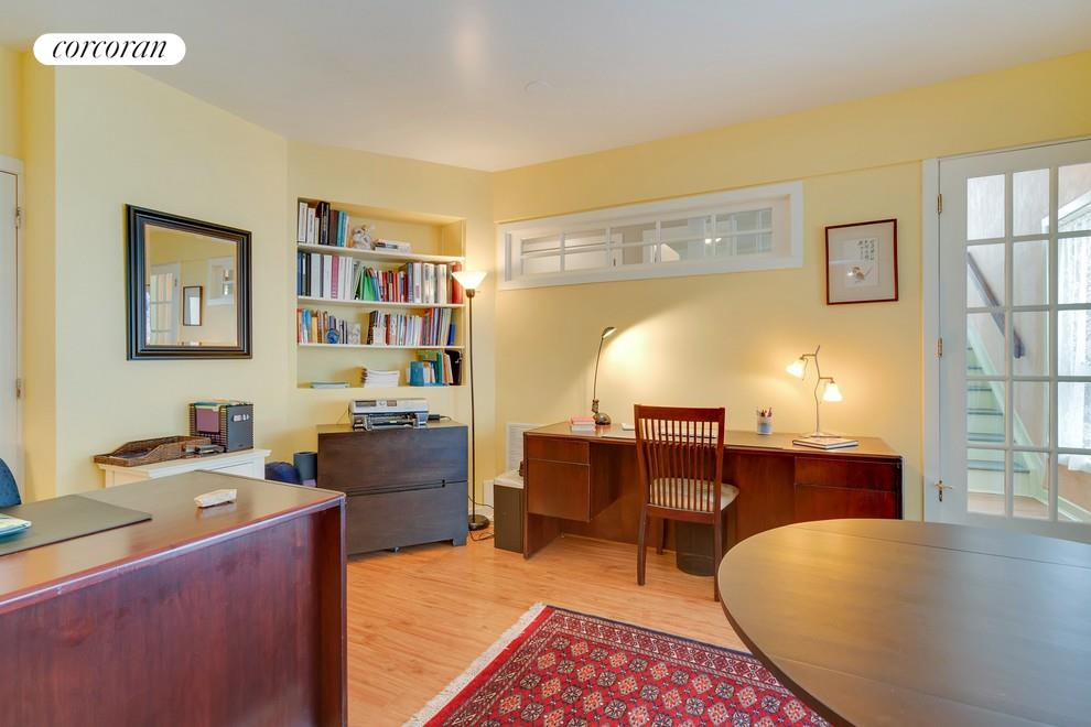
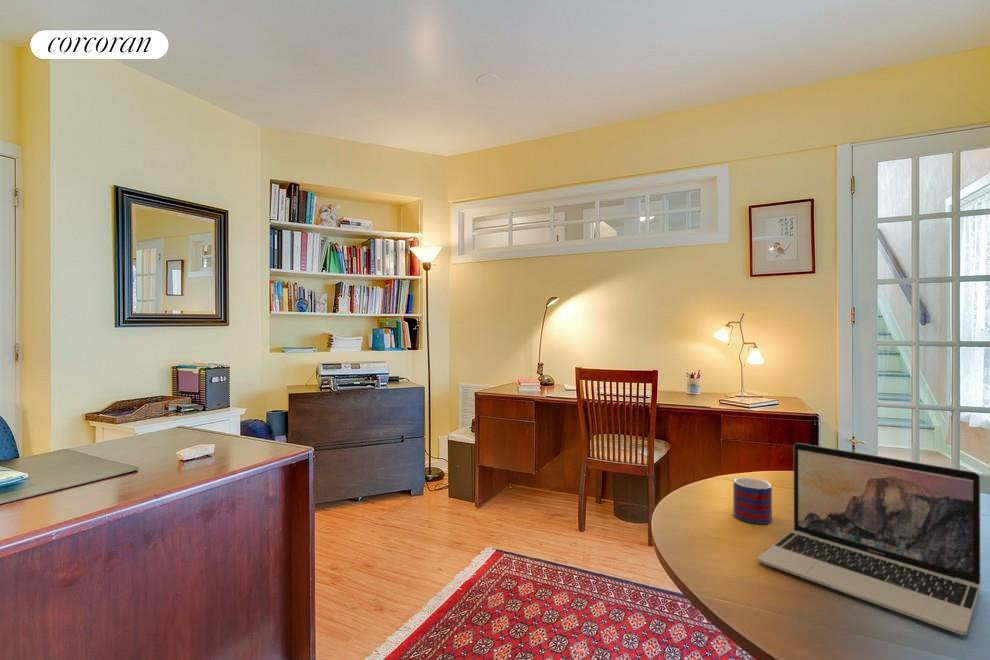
+ mug [732,477,773,525]
+ laptop [757,442,982,636]
